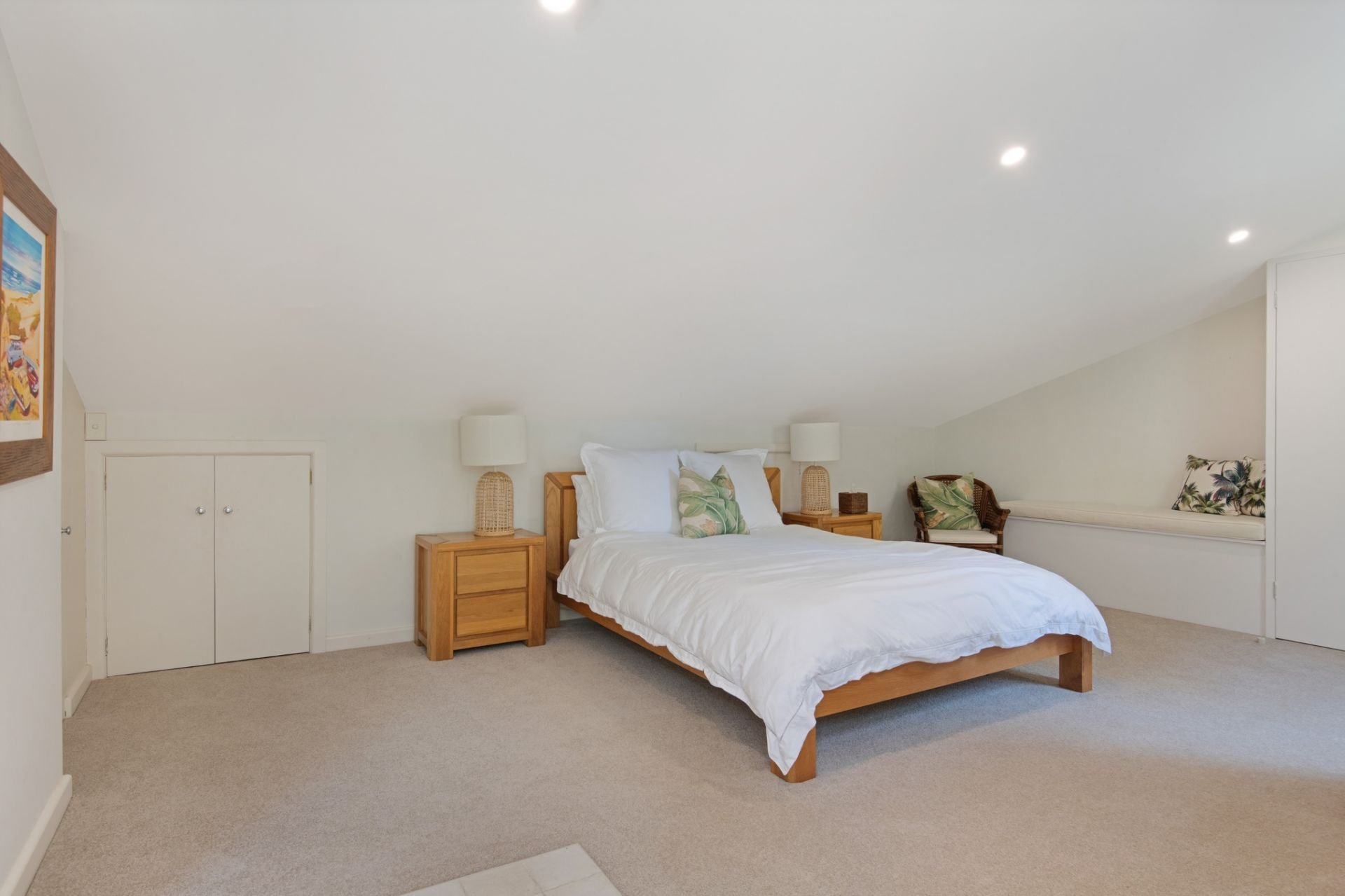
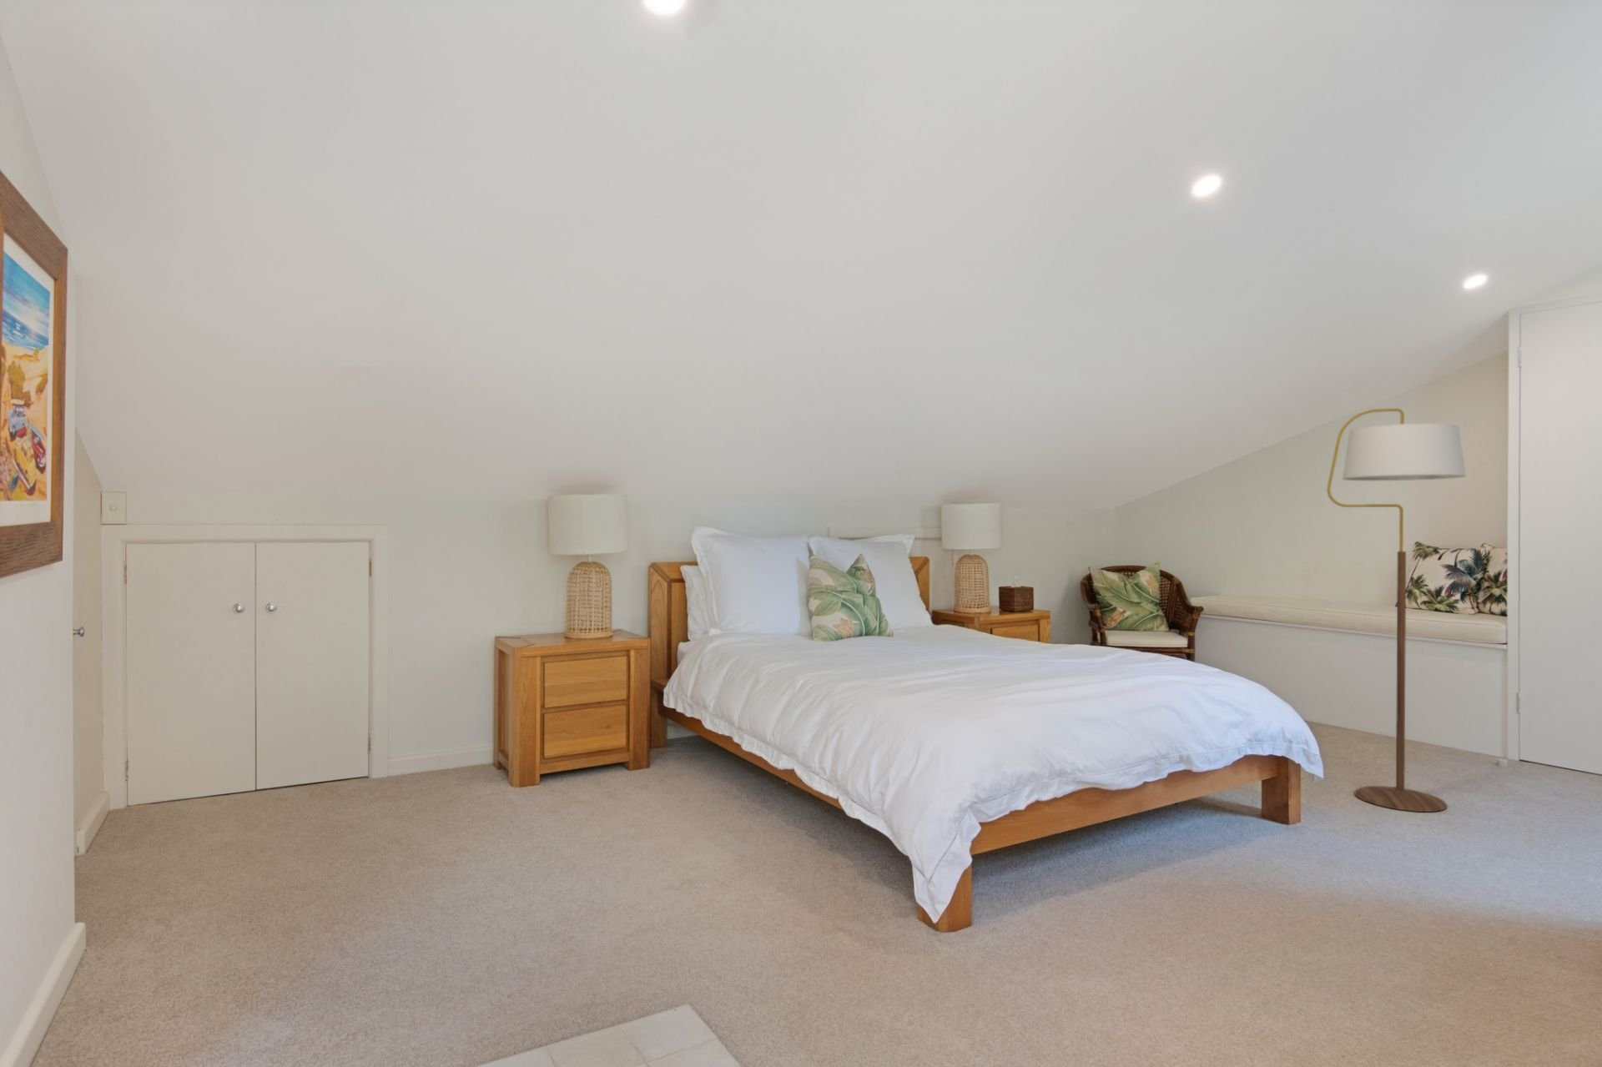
+ floor lamp [1326,407,1467,812]
